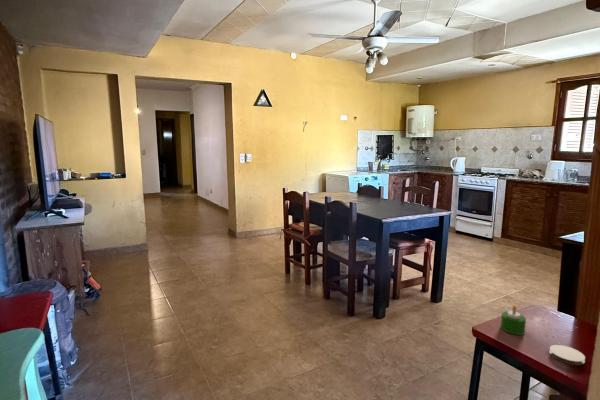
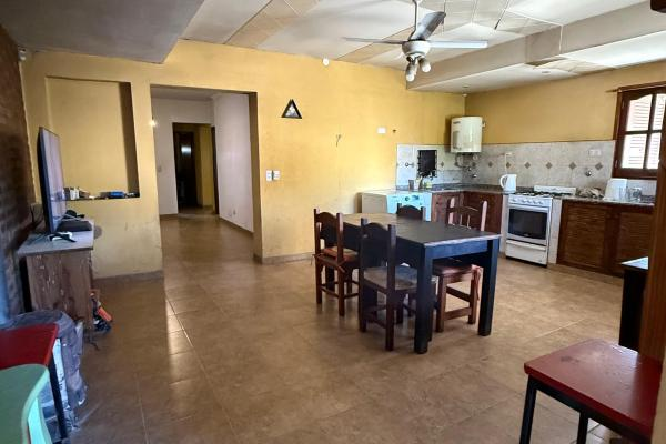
- candle [500,305,527,336]
- coaster [548,344,586,366]
